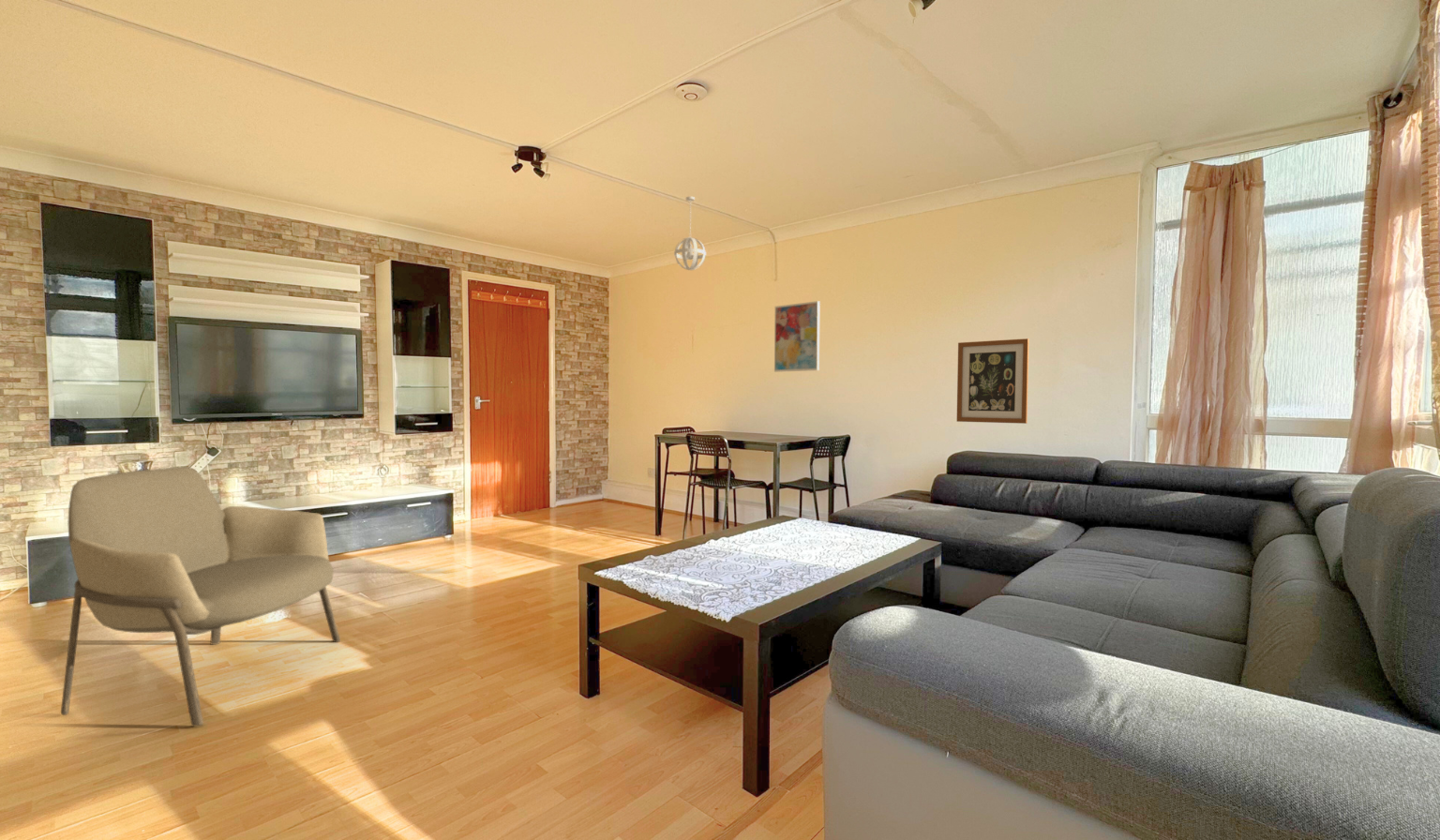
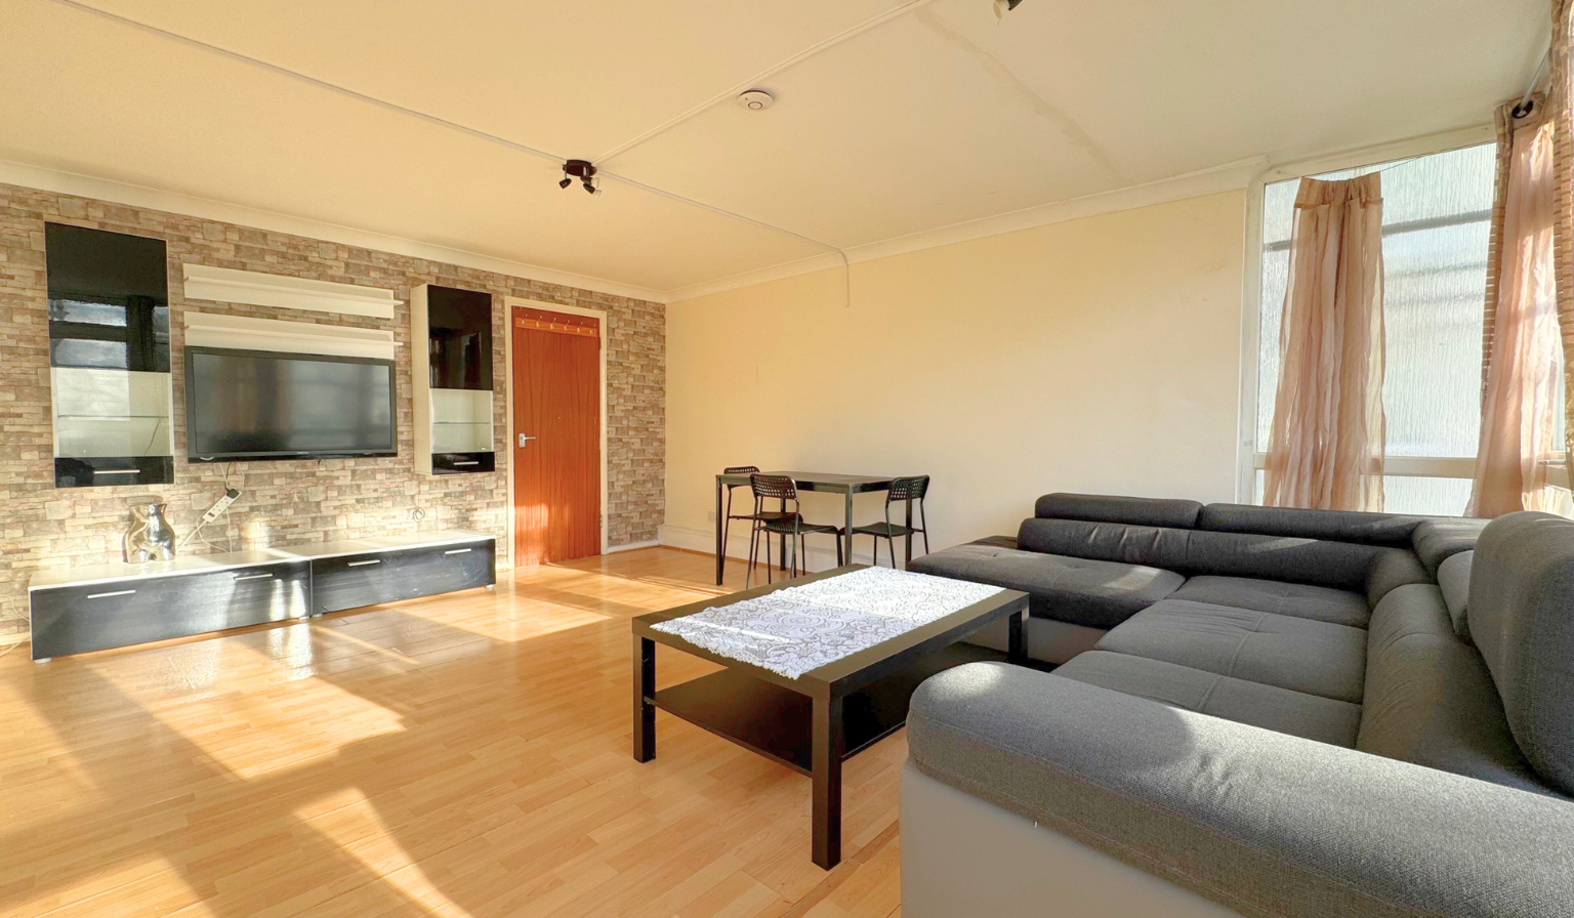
- armchair [60,466,341,727]
- pendant light [673,196,707,271]
- wall art [773,300,821,373]
- wall art [956,338,1030,425]
